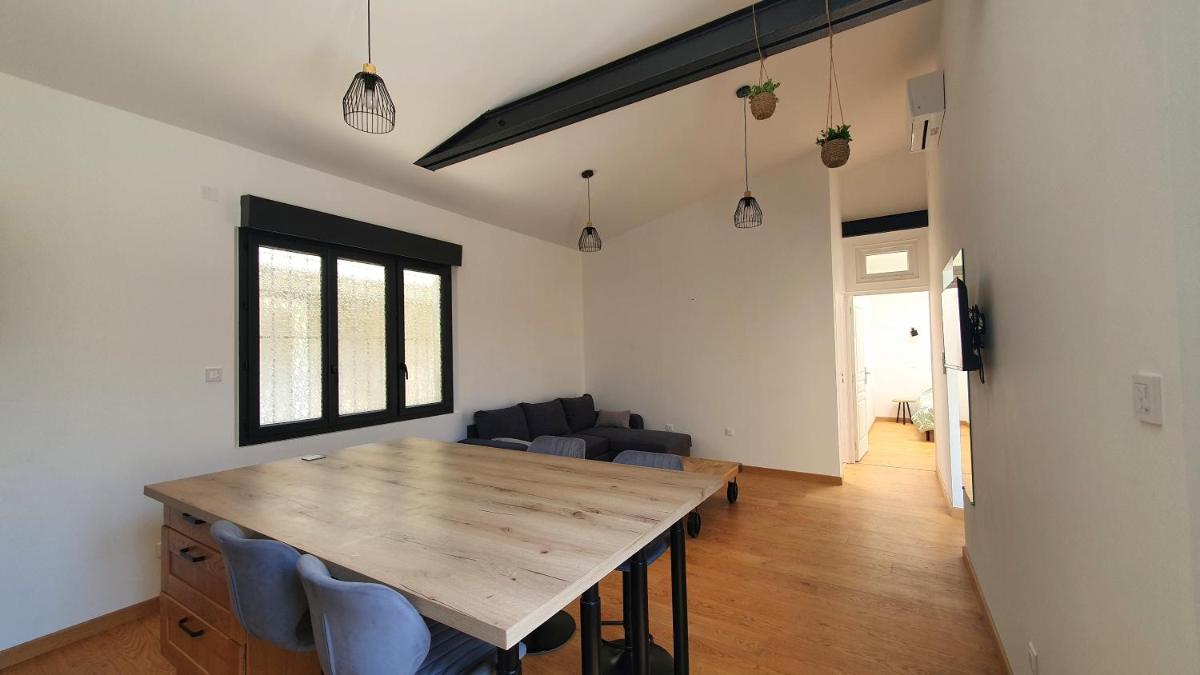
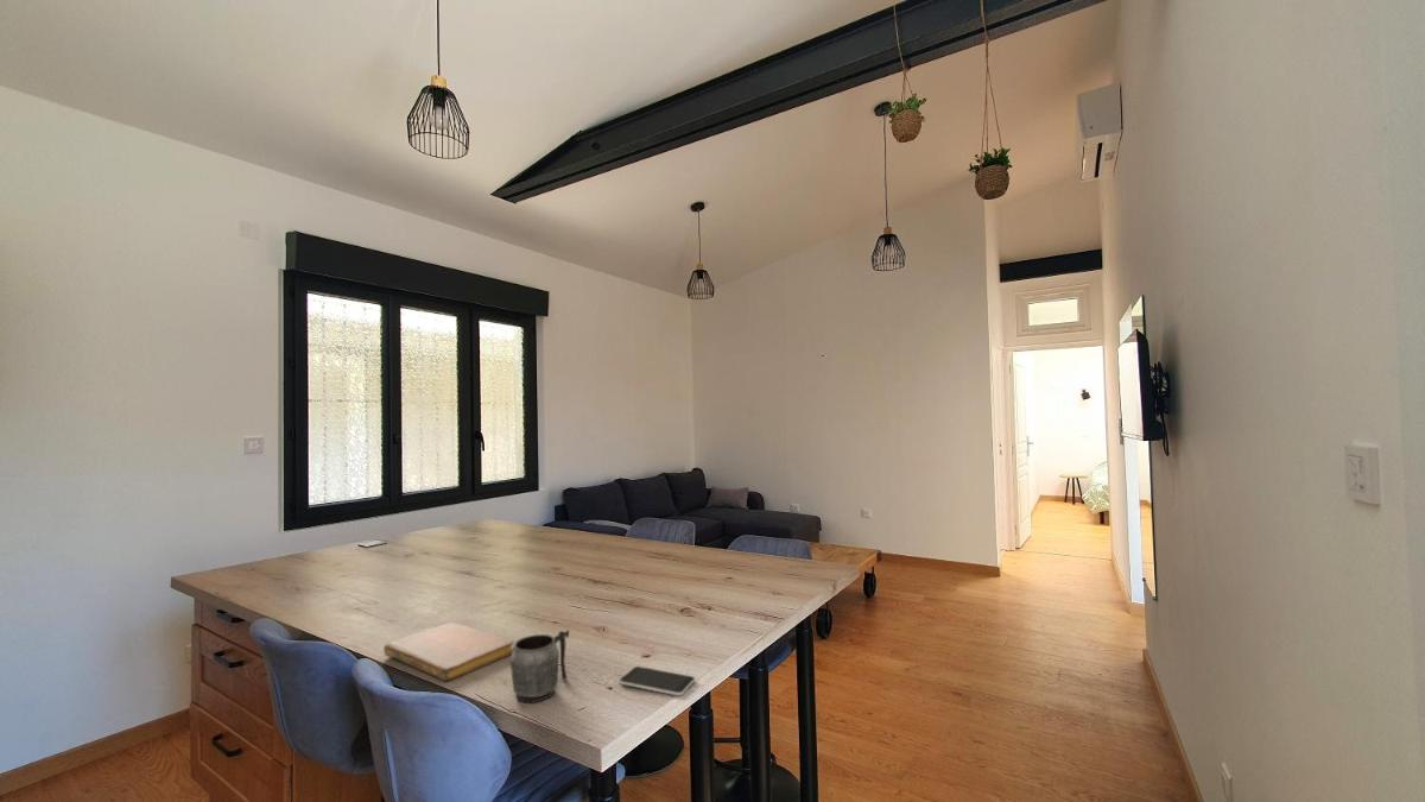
+ mug [509,629,570,703]
+ smartphone [619,665,696,696]
+ notebook [382,621,515,683]
